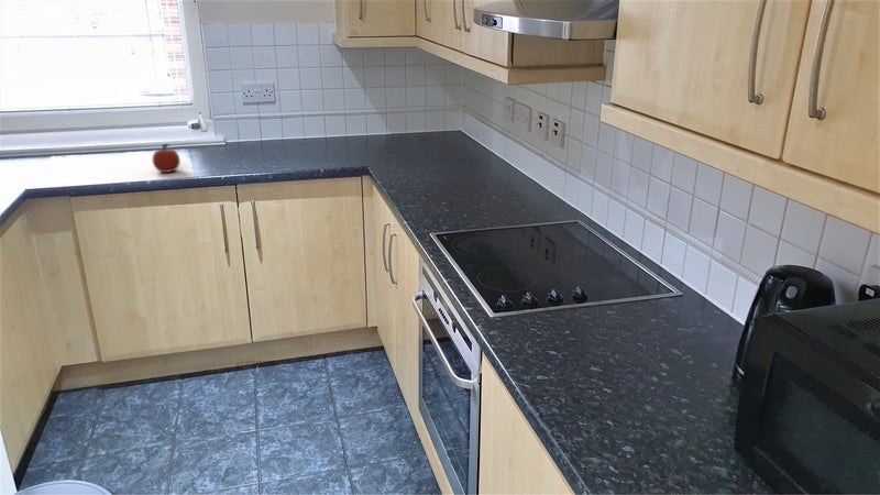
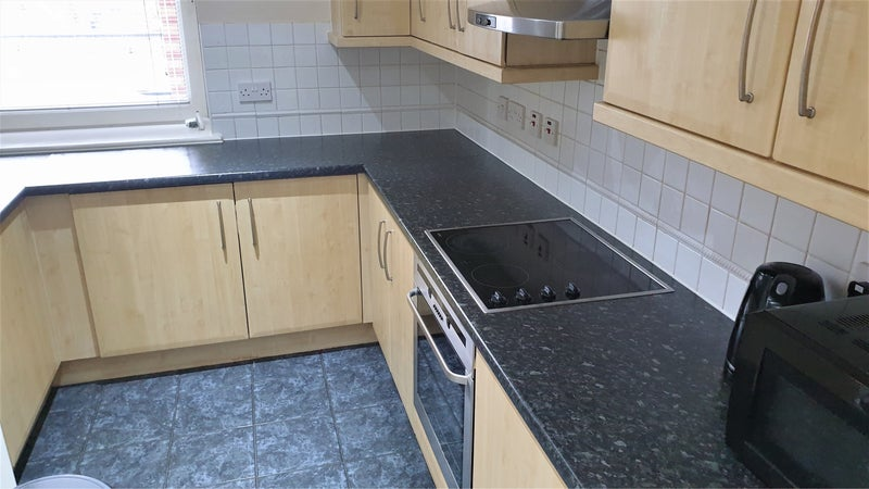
- fruit [152,143,182,174]
